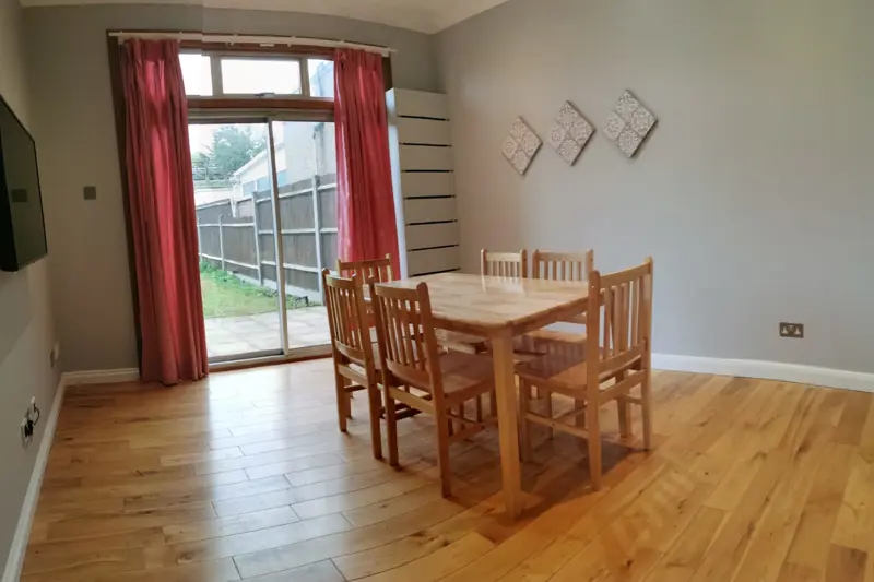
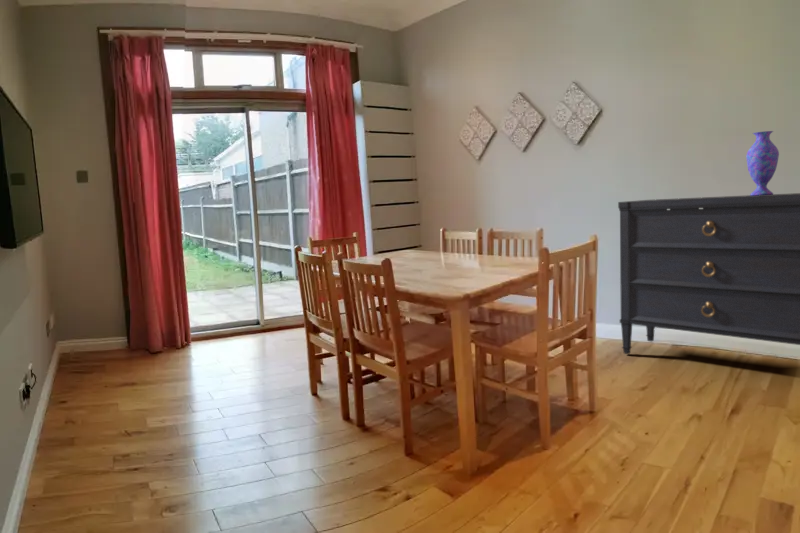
+ vase [745,130,780,196]
+ dresser [617,192,800,355]
